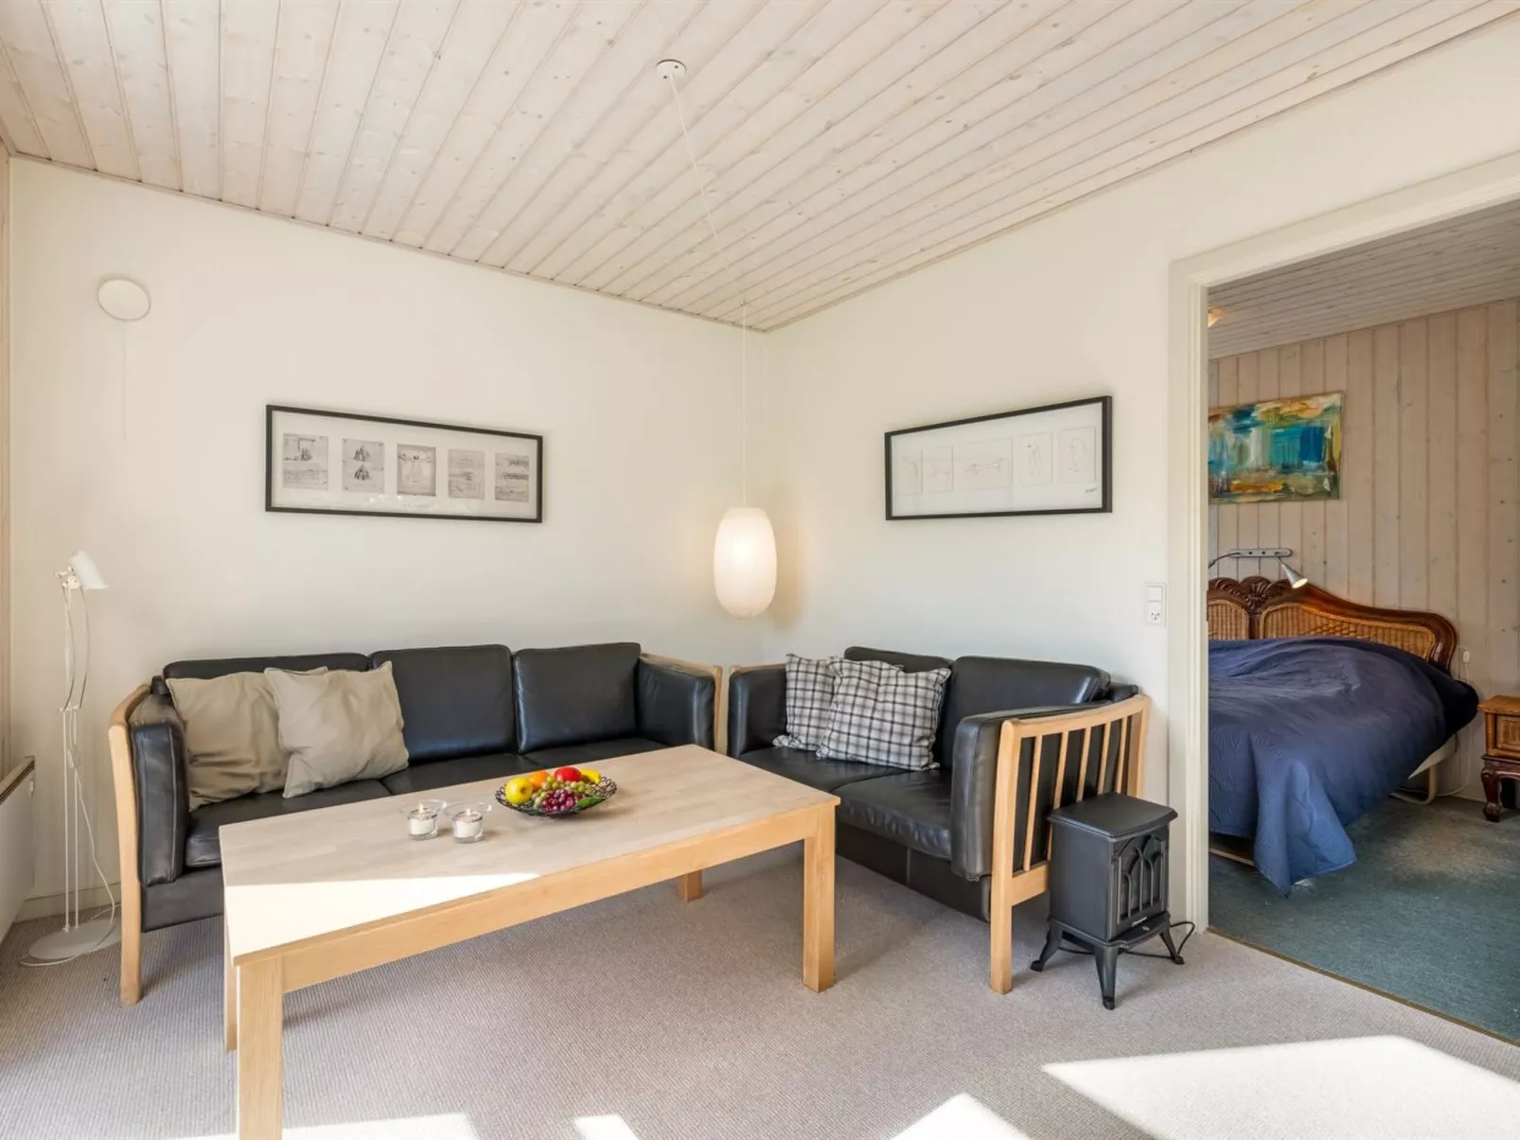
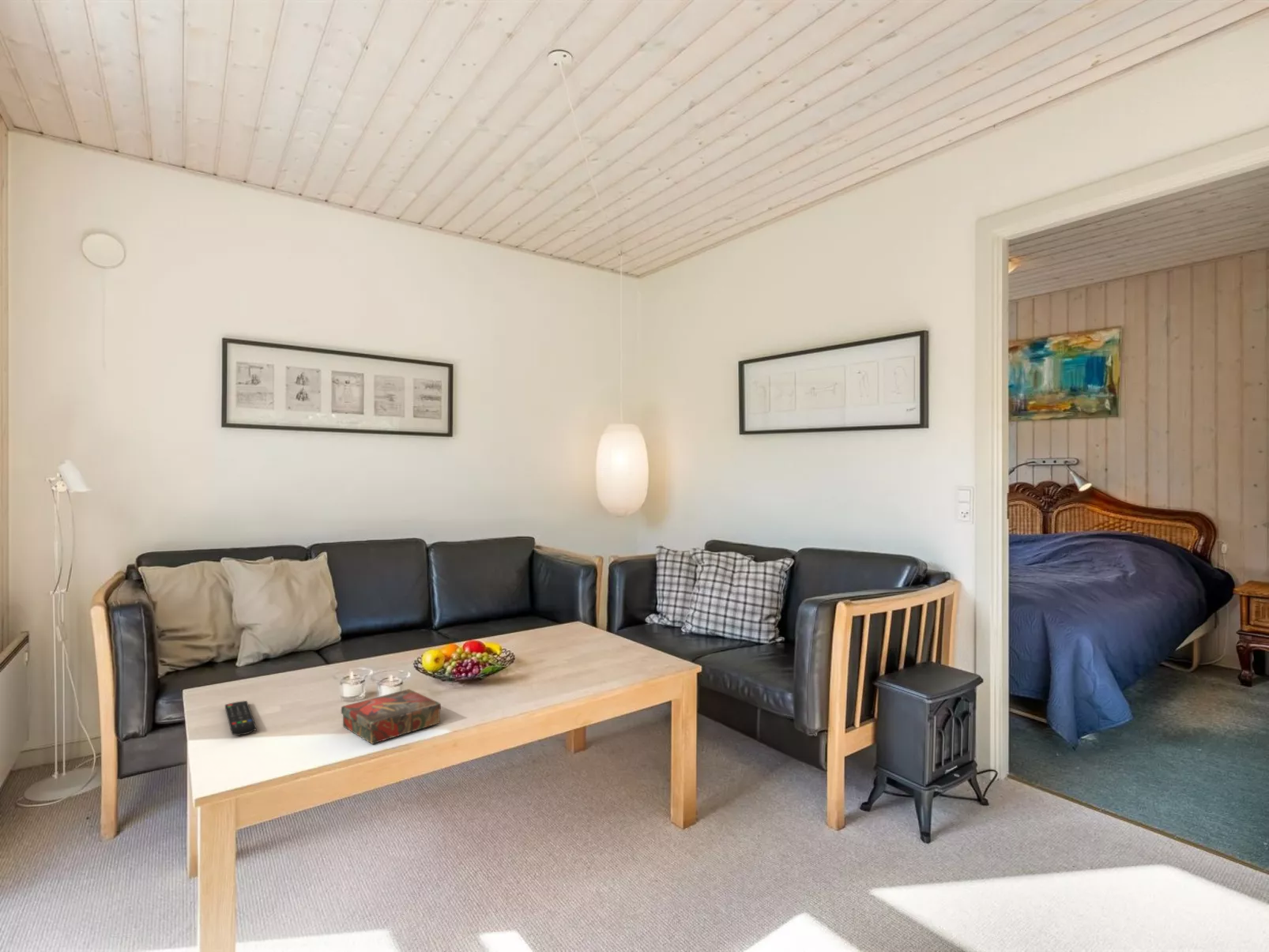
+ book [341,688,442,745]
+ remote control [224,700,257,736]
